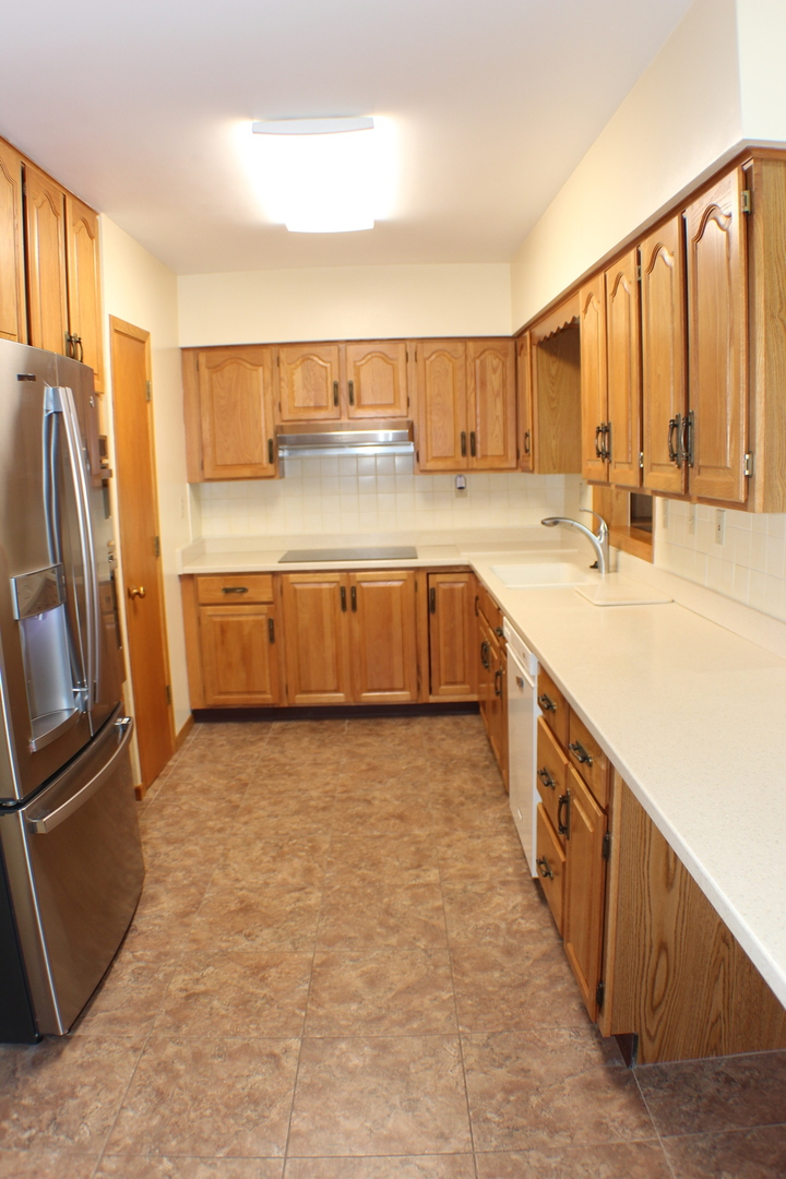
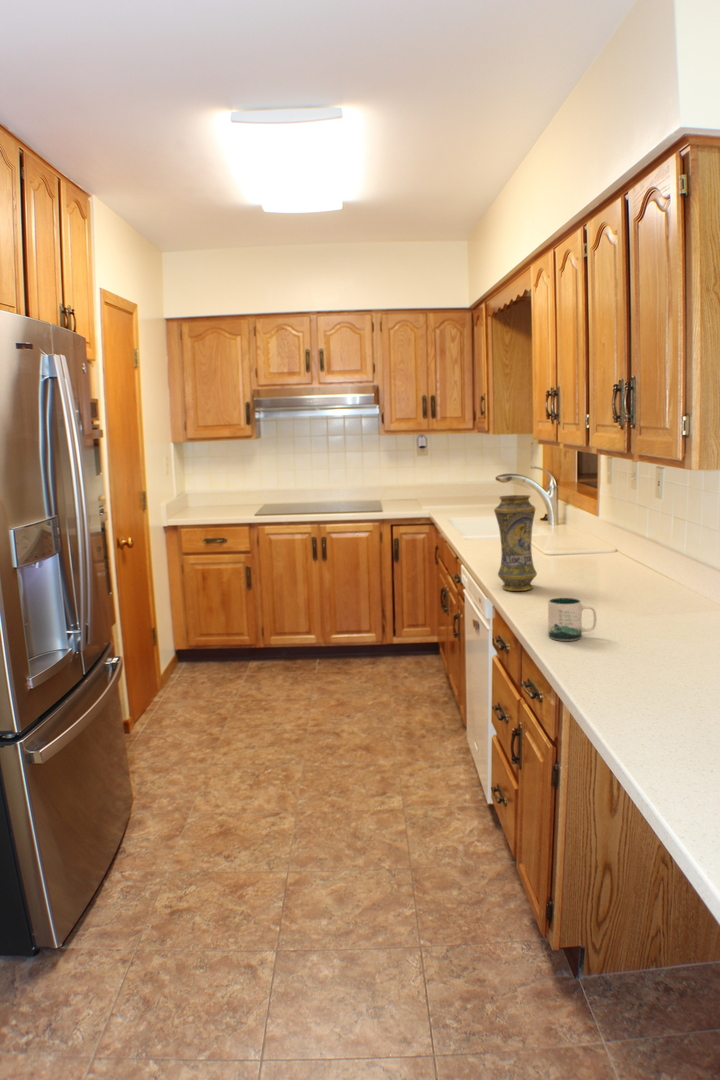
+ mug [547,597,598,642]
+ vase [493,494,538,592]
